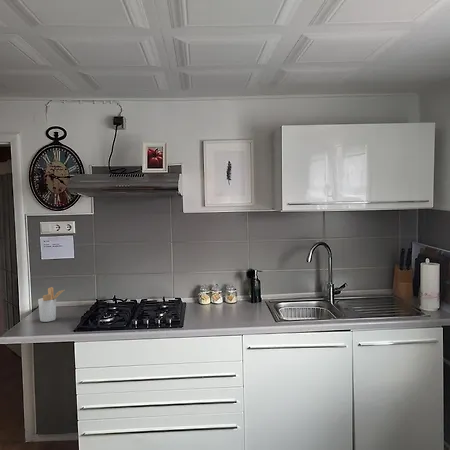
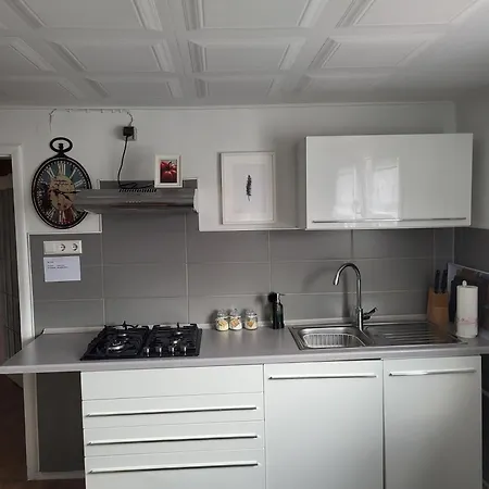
- utensil holder [37,286,64,323]
